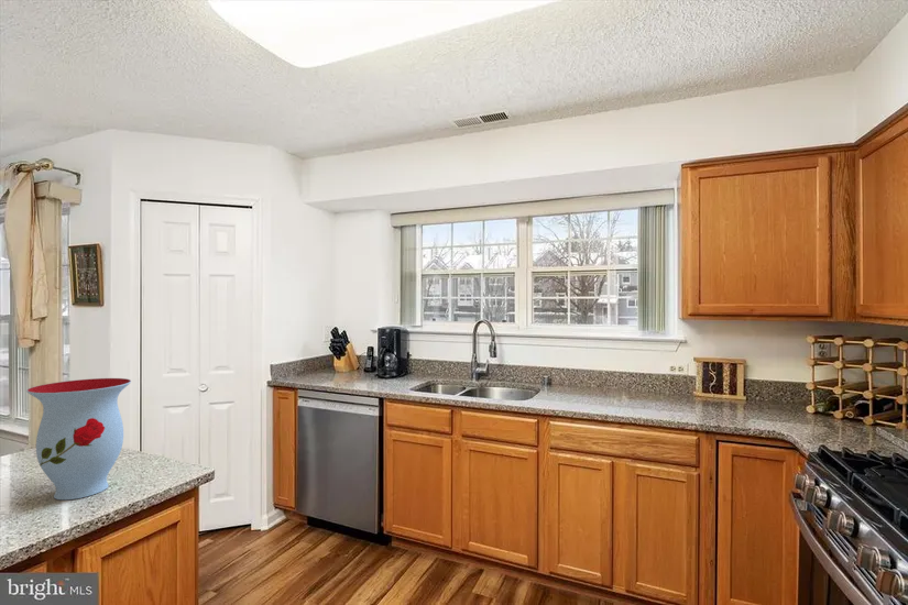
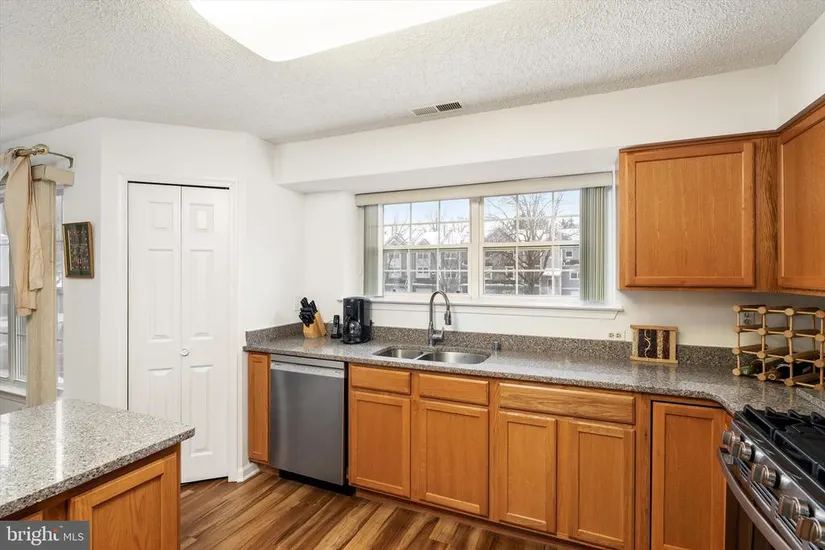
- vase [25,377,132,501]
